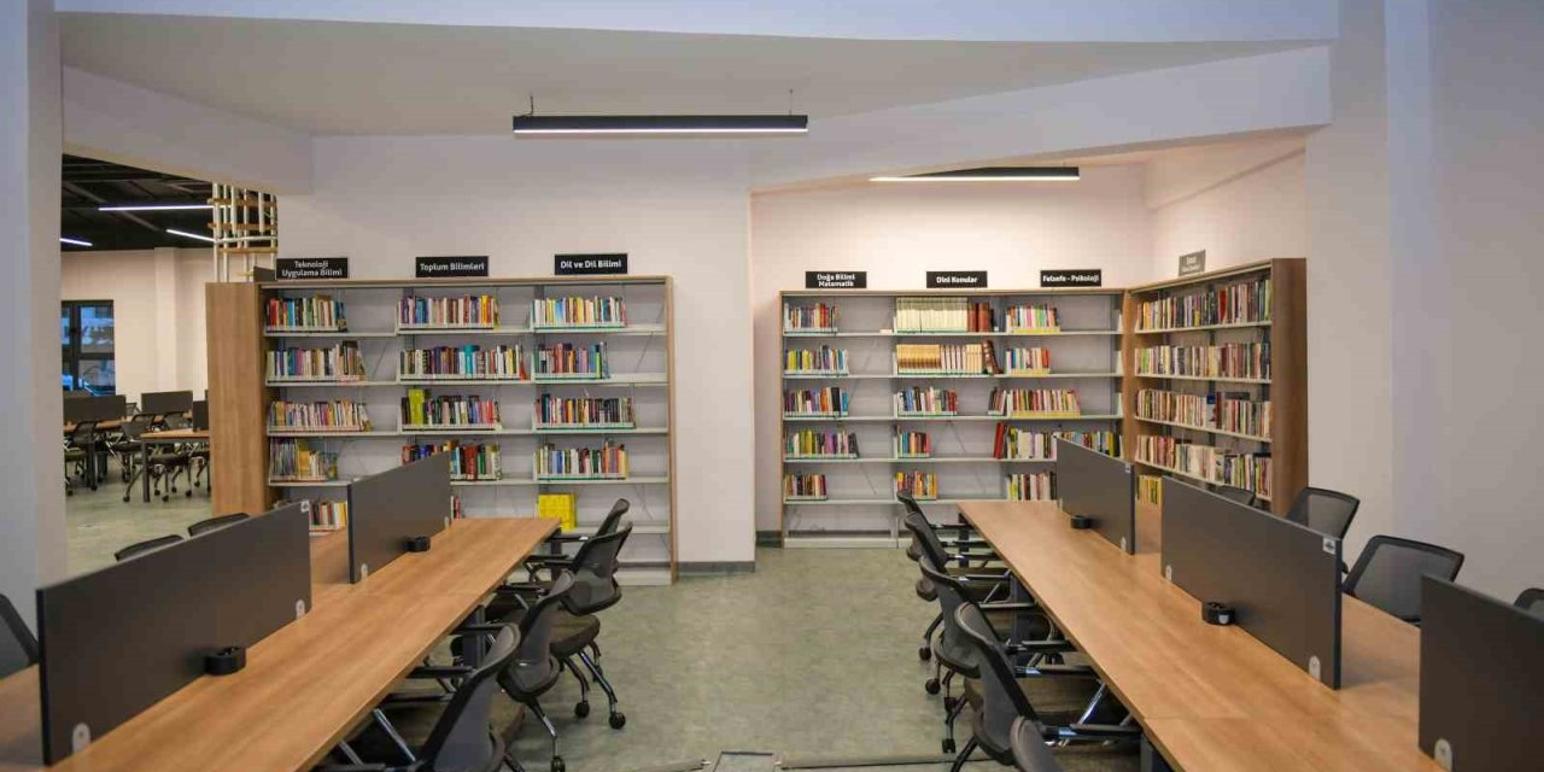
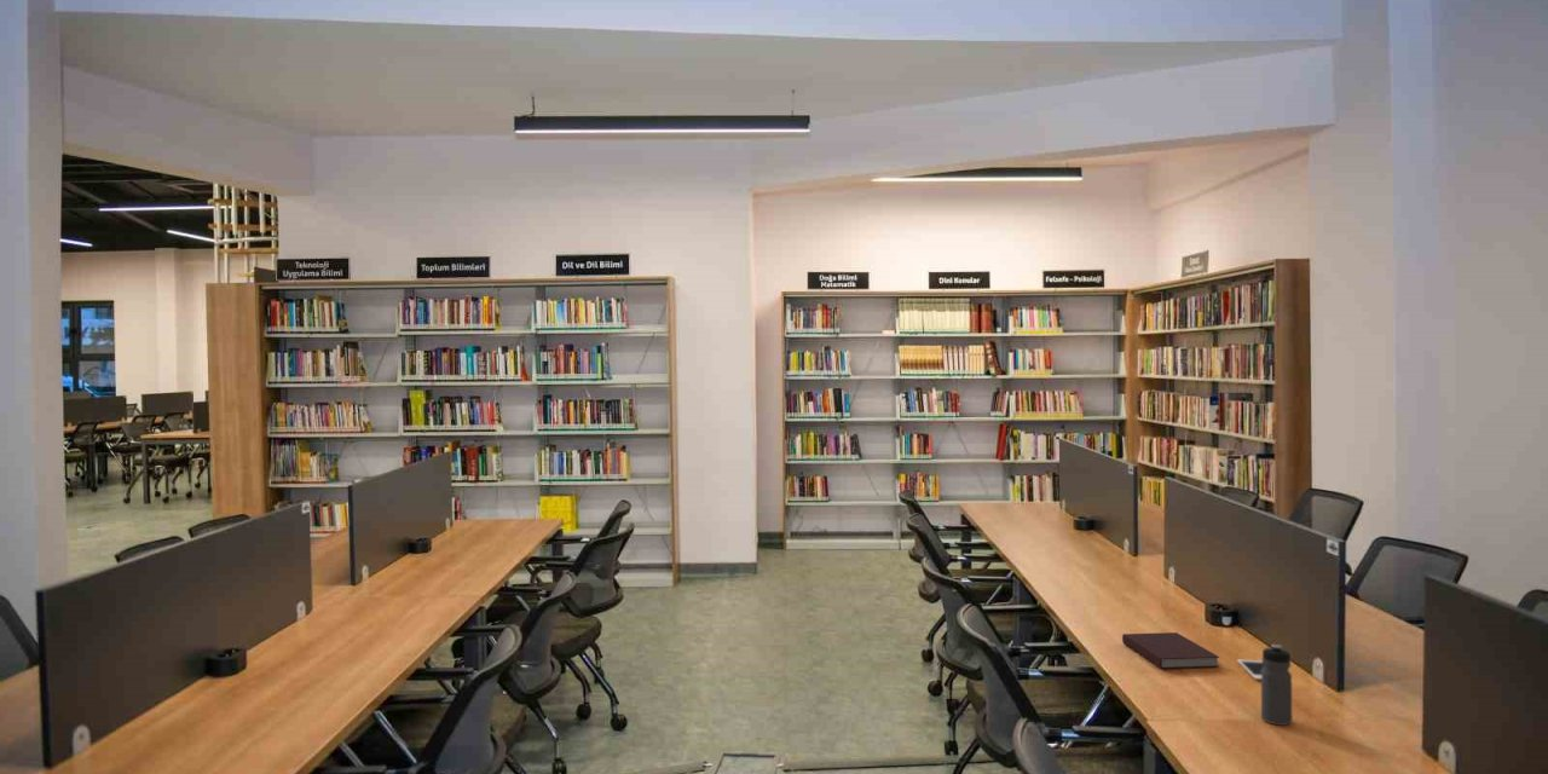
+ cell phone [1236,659,1264,681]
+ water bottle [1260,643,1293,727]
+ notebook [1121,631,1220,670]
